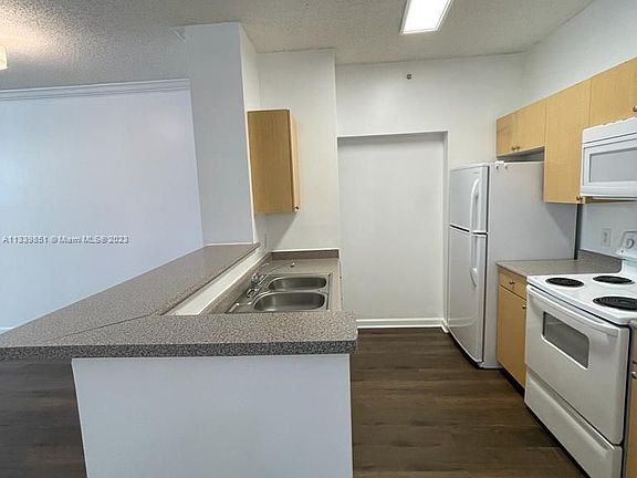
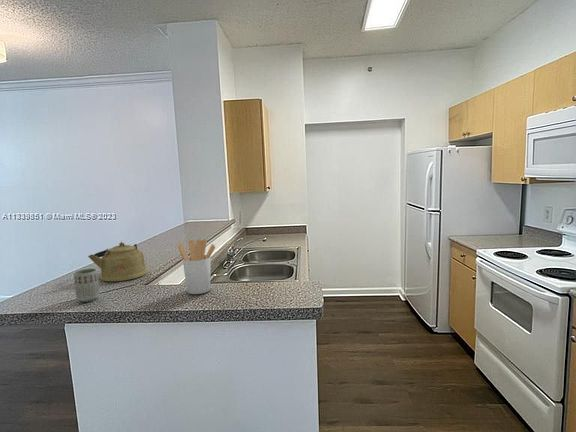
+ utensil holder [177,238,216,295]
+ kettle [87,241,149,282]
+ cup [73,268,100,303]
